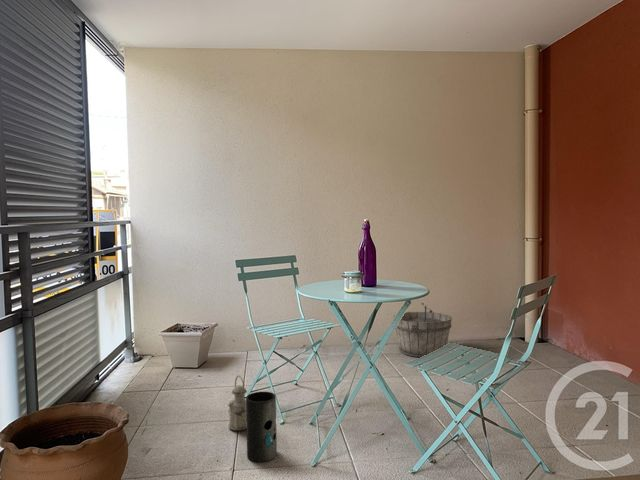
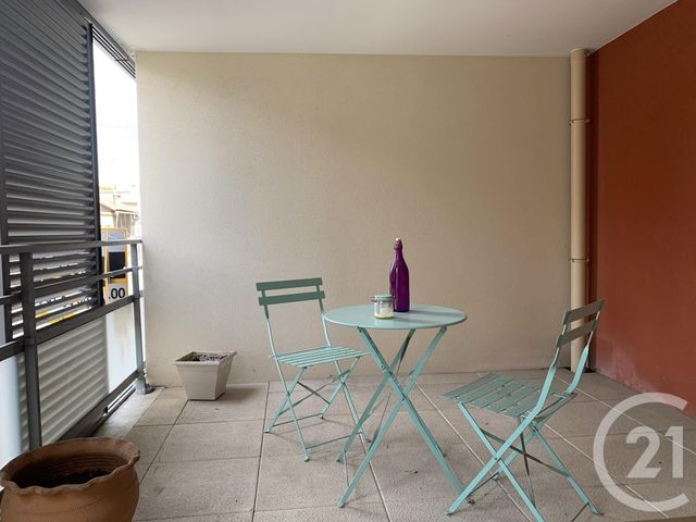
- lantern [227,374,248,432]
- vase [245,391,278,463]
- wooden bucket [393,302,453,358]
